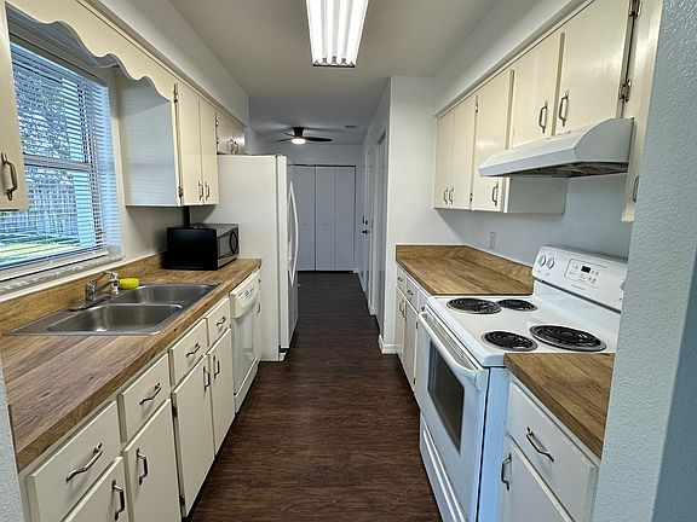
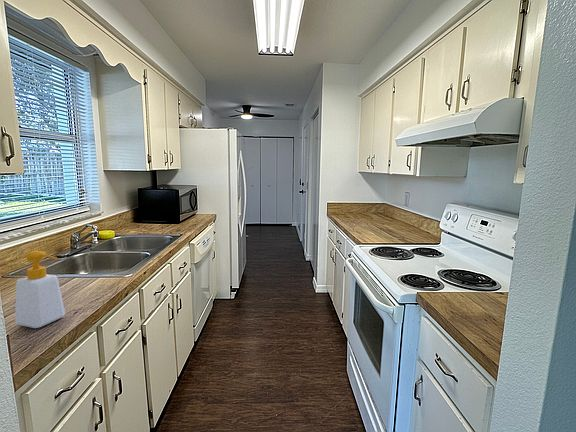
+ soap bottle [14,250,66,329]
